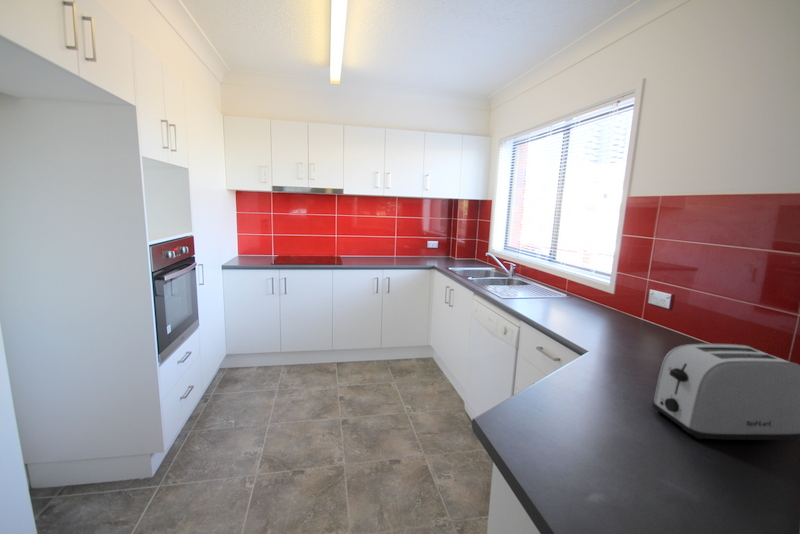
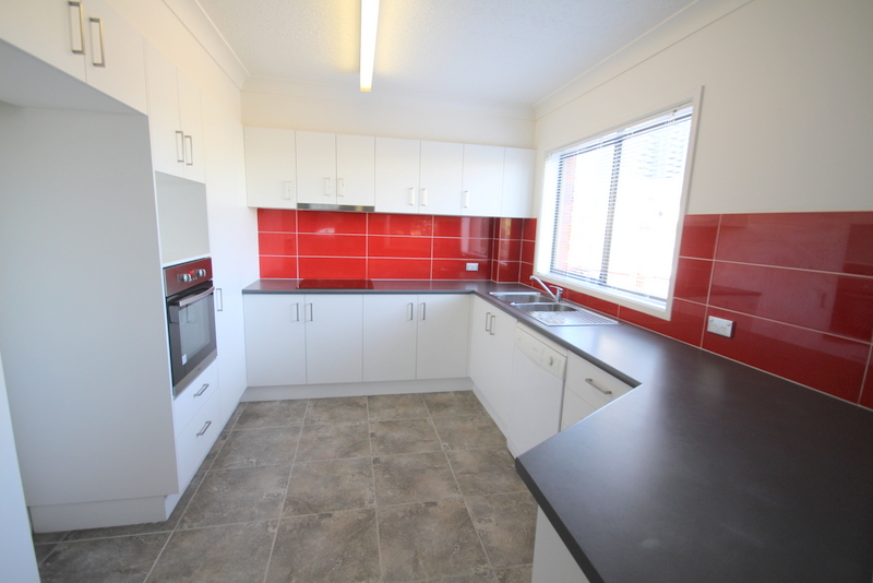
- toaster [651,343,800,441]
